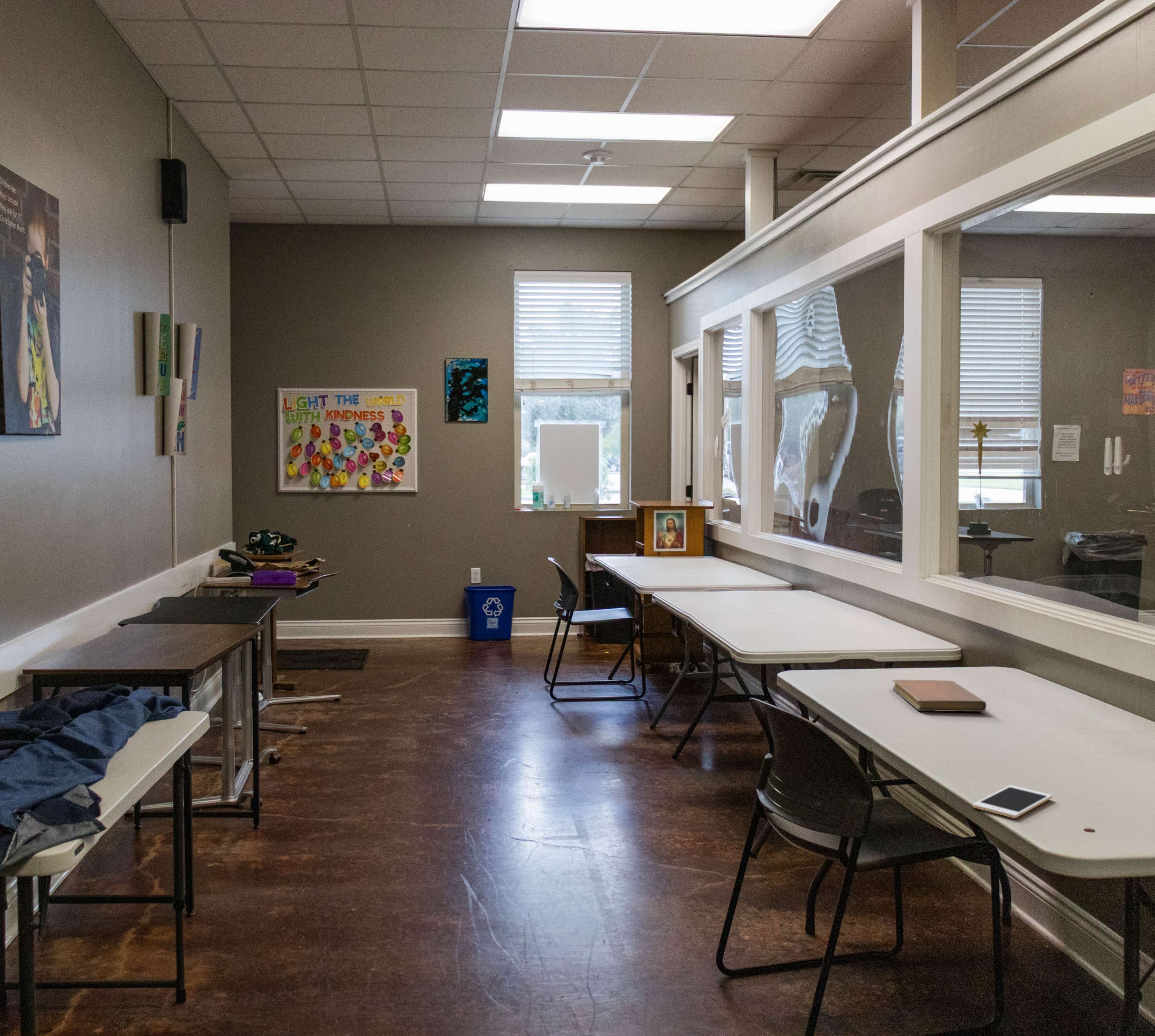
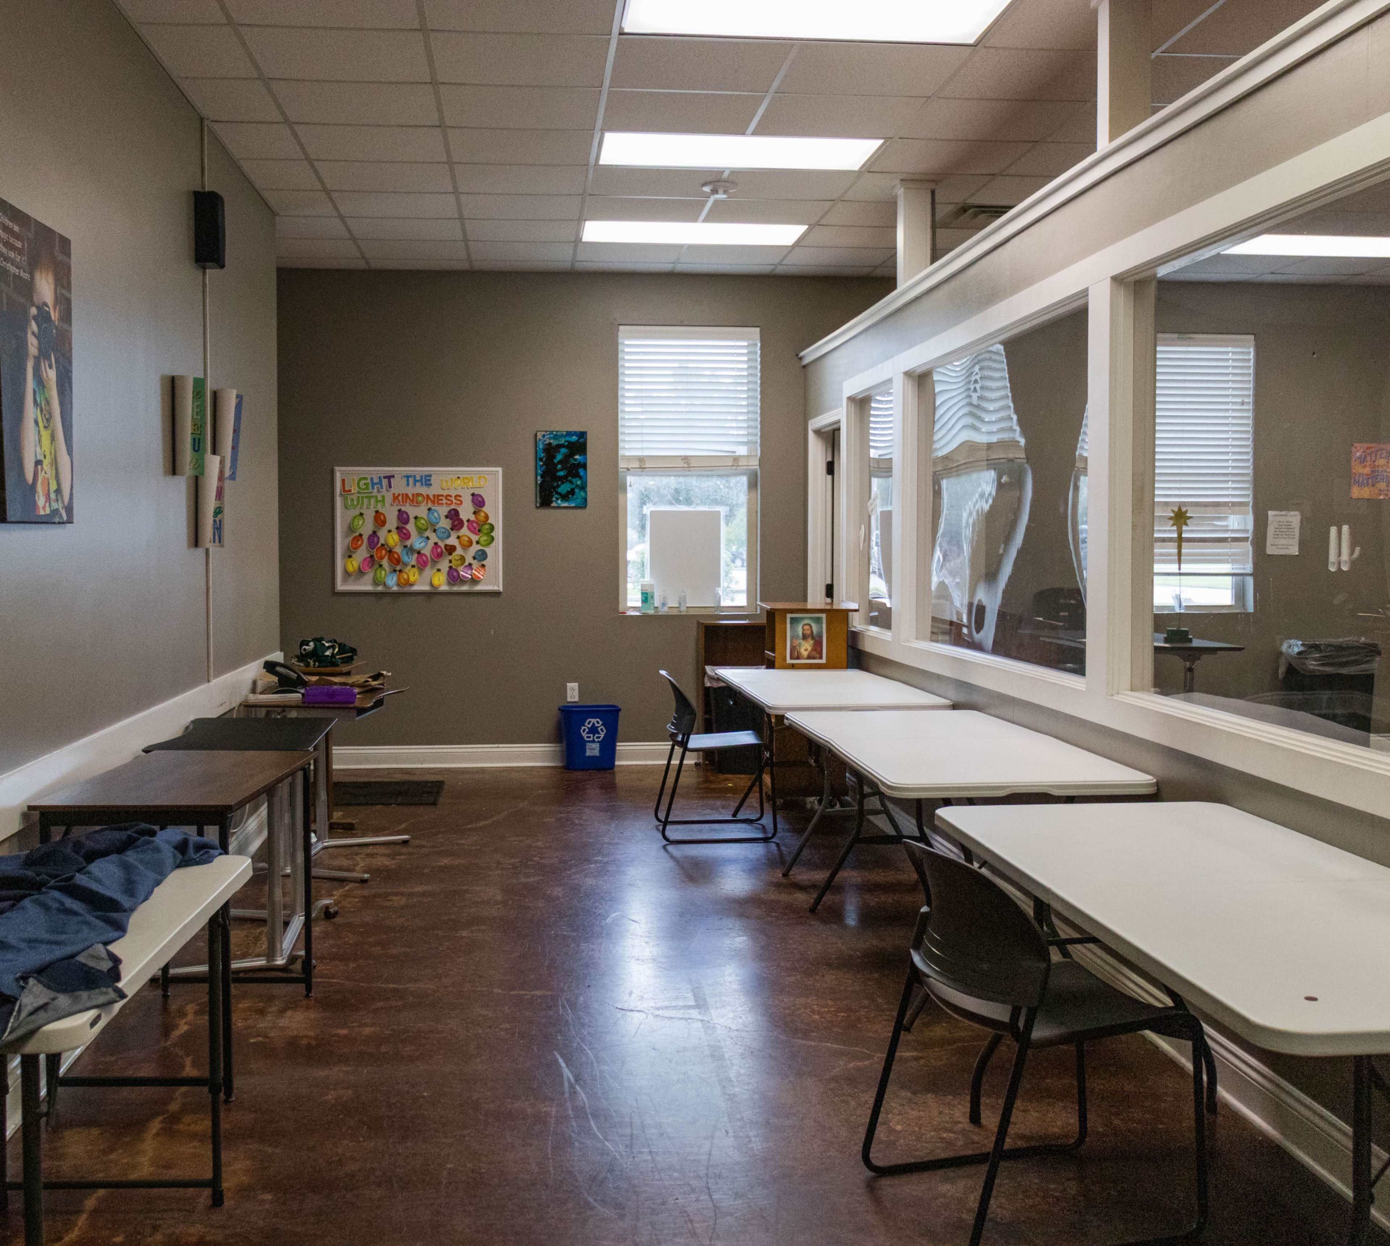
- cell phone [972,785,1052,819]
- notebook [892,679,987,712]
